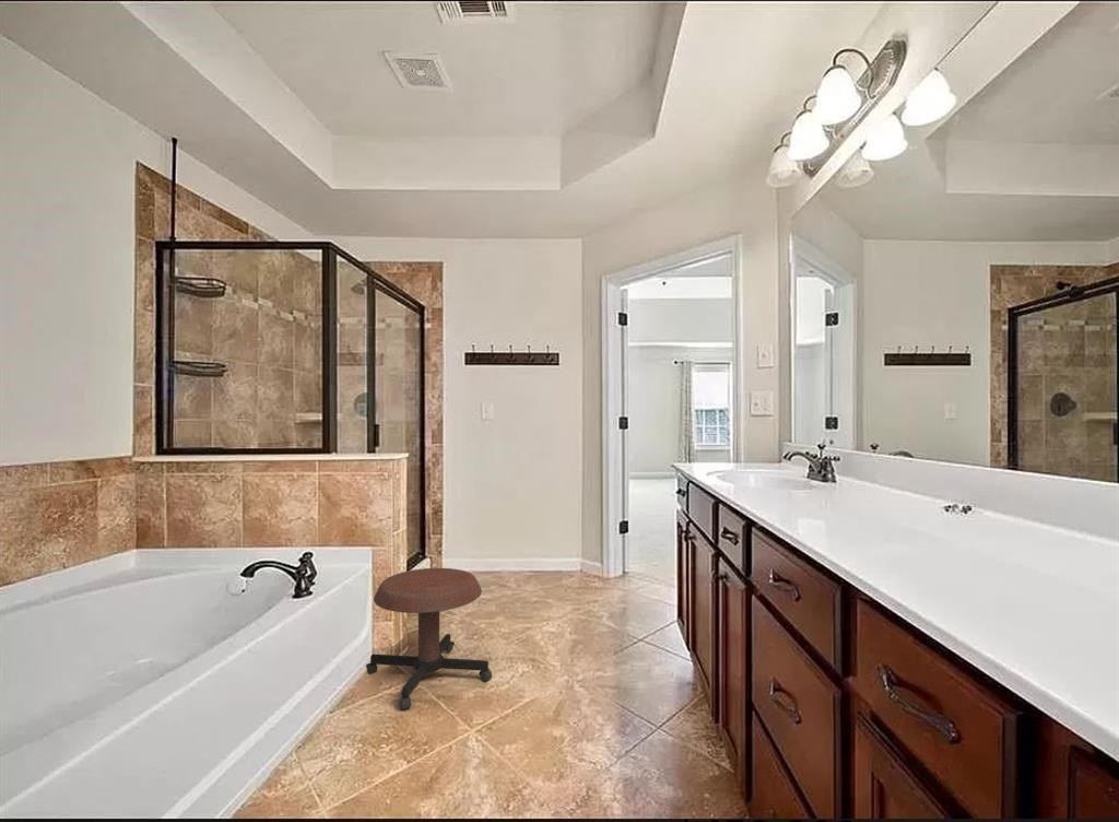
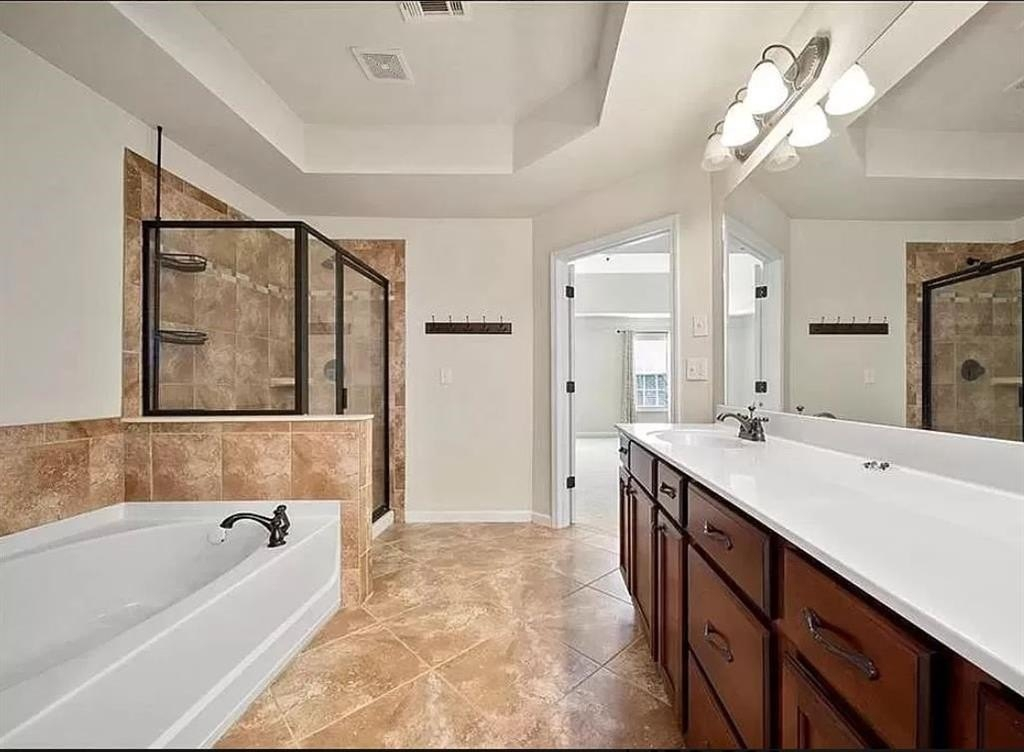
- stool [365,567,493,712]
